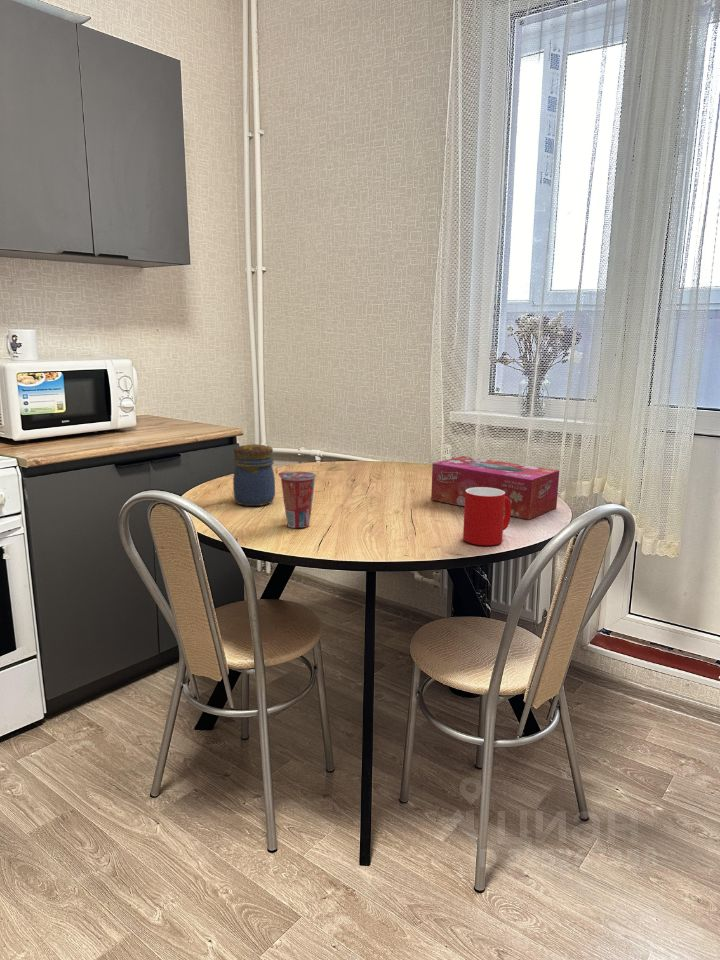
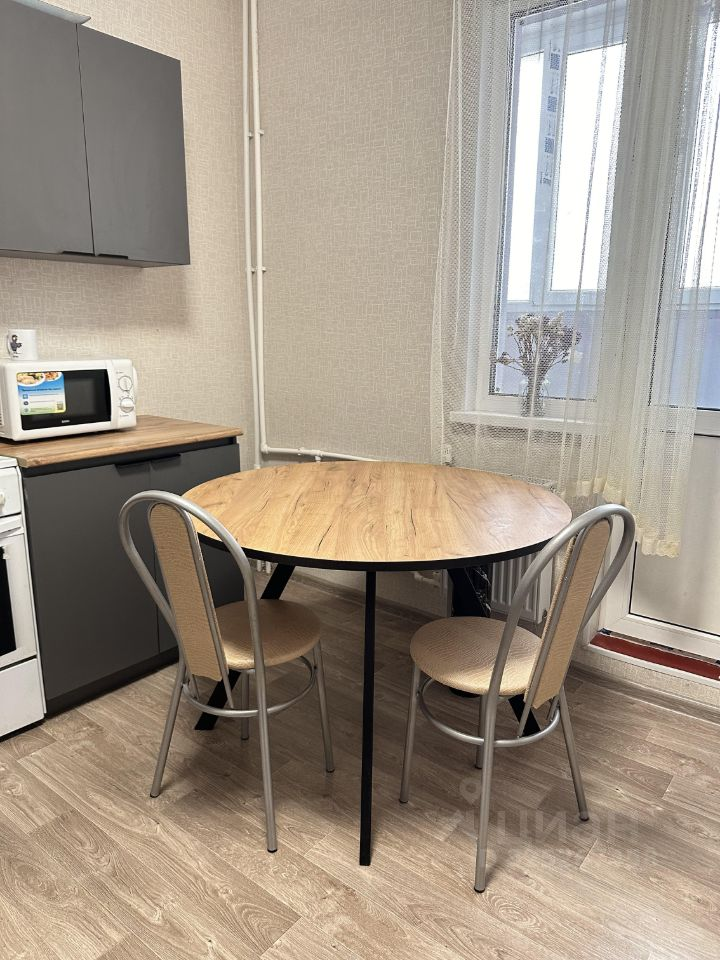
- cup [277,471,317,529]
- tissue box [430,455,560,520]
- cup [462,487,512,546]
- jar [232,443,276,507]
